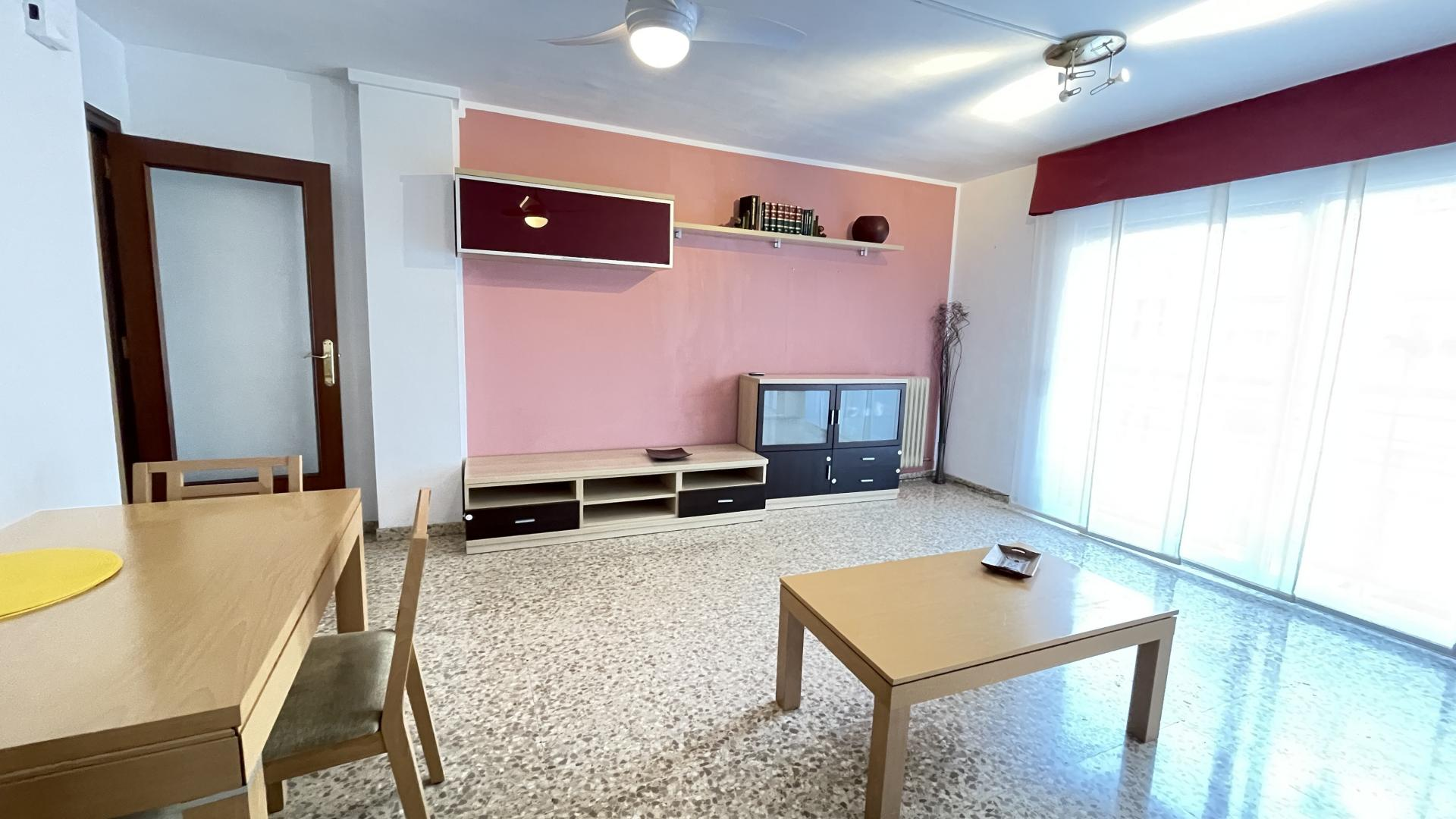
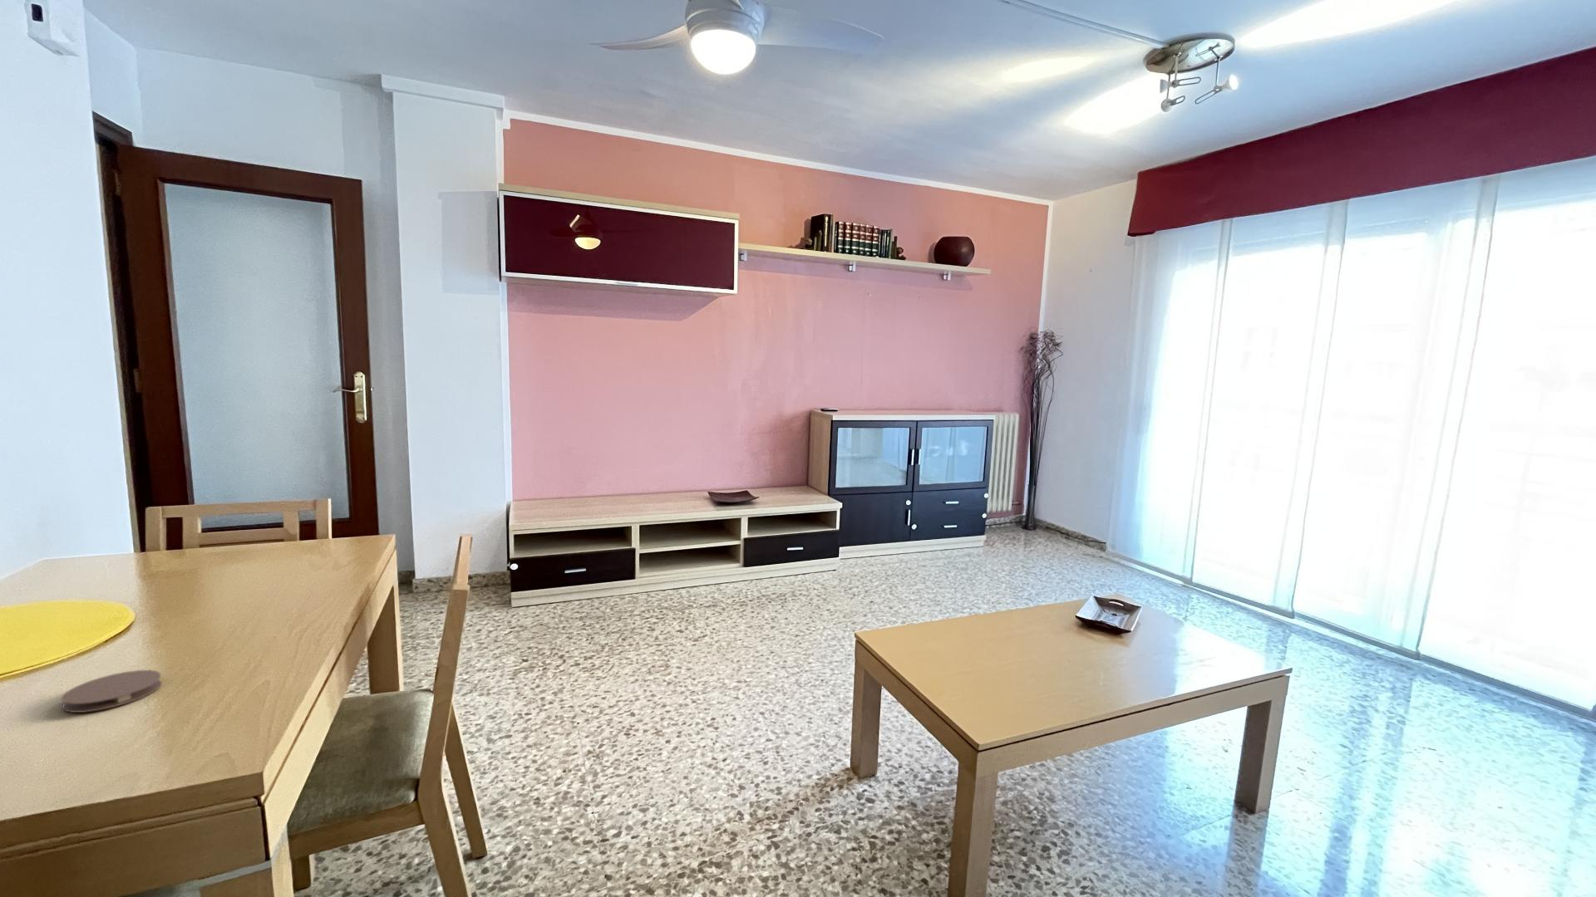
+ coaster [60,669,162,713]
